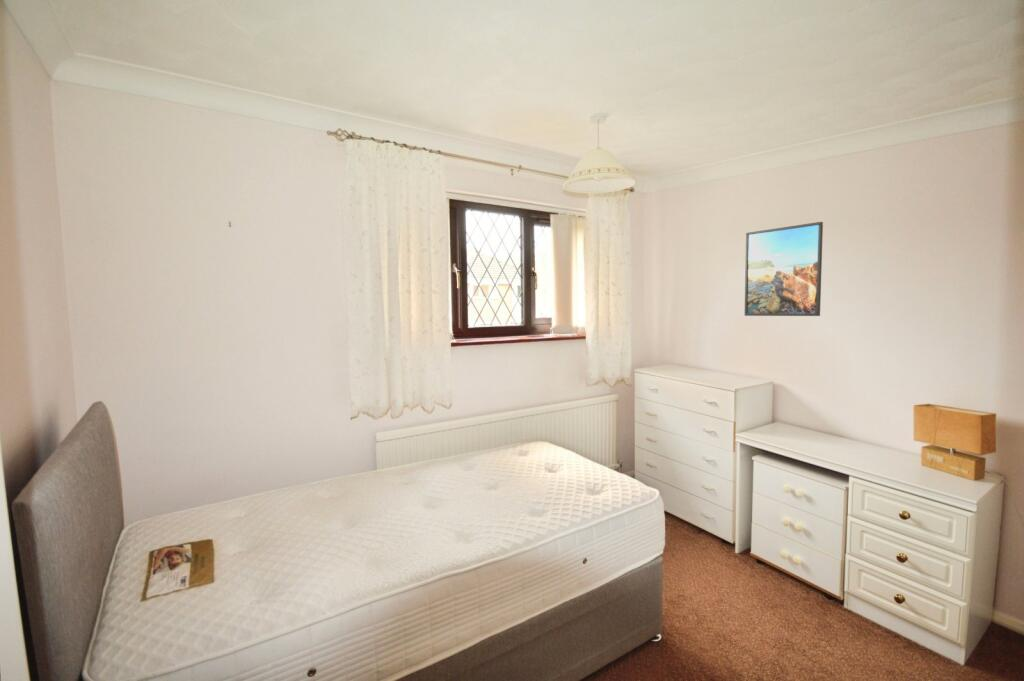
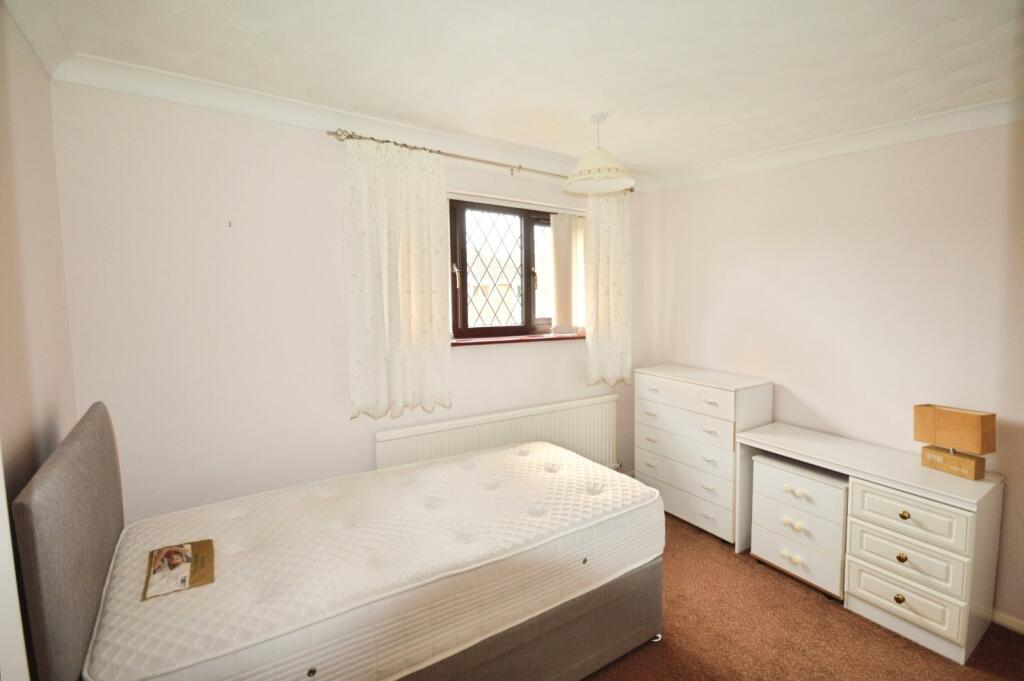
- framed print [744,221,824,317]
